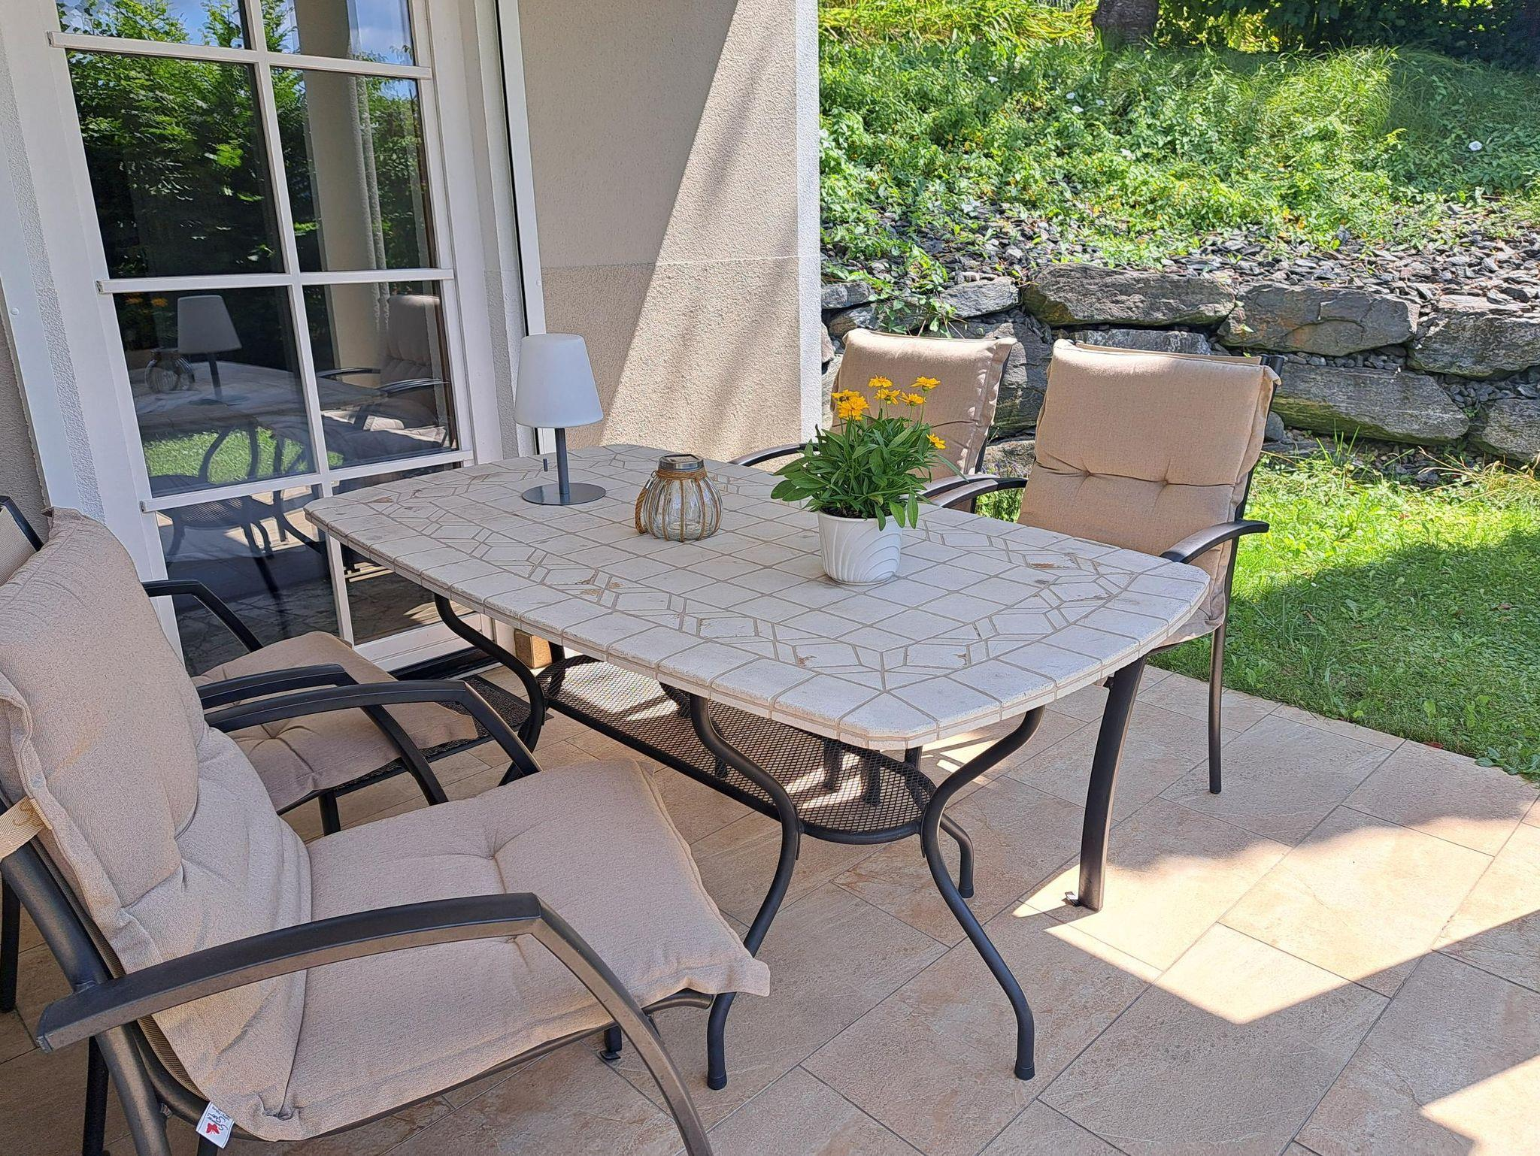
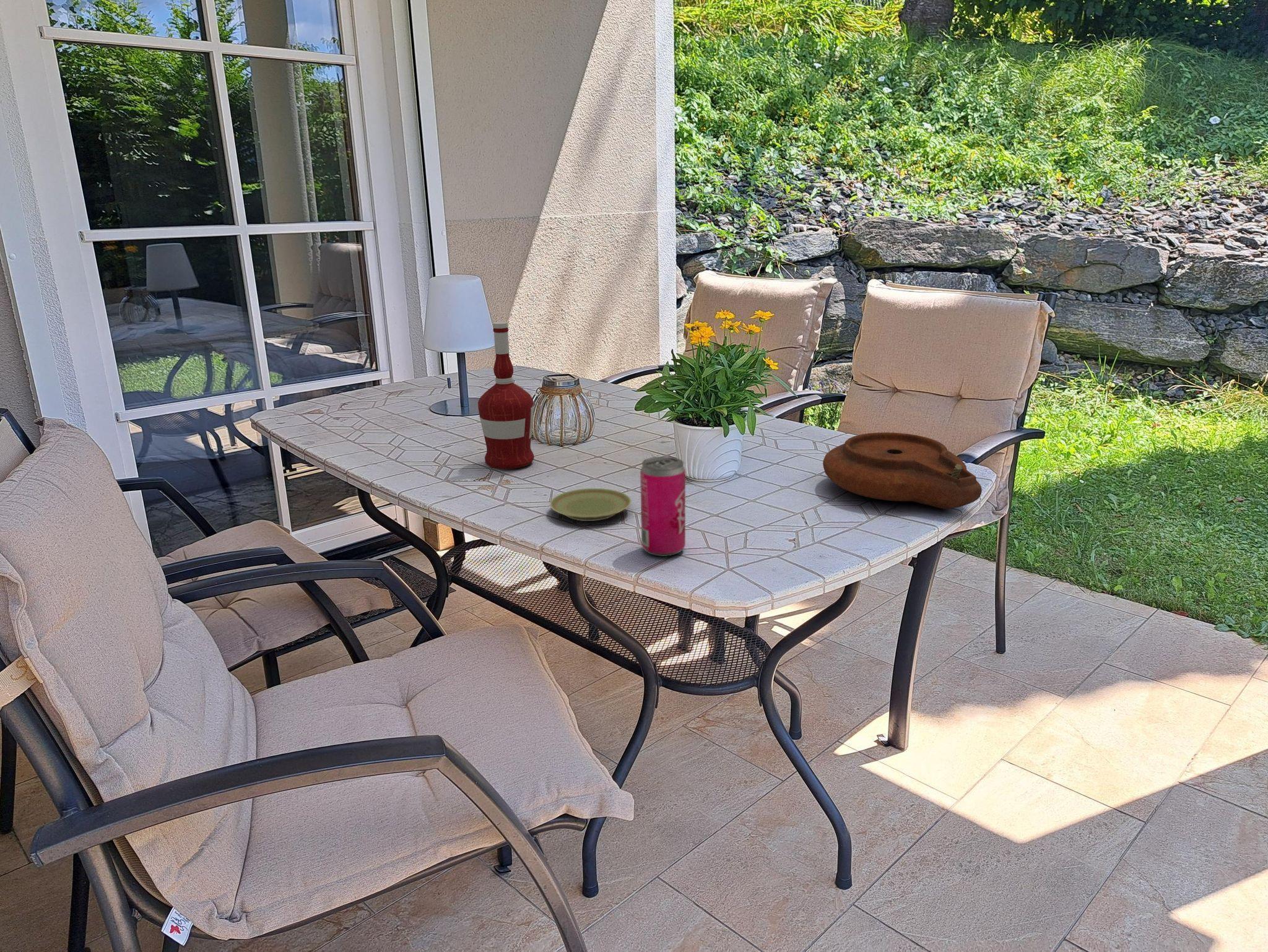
+ plate [822,432,983,510]
+ plate [549,488,632,522]
+ beverage can [640,456,686,557]
+ alcohol [477,321,535,470]
